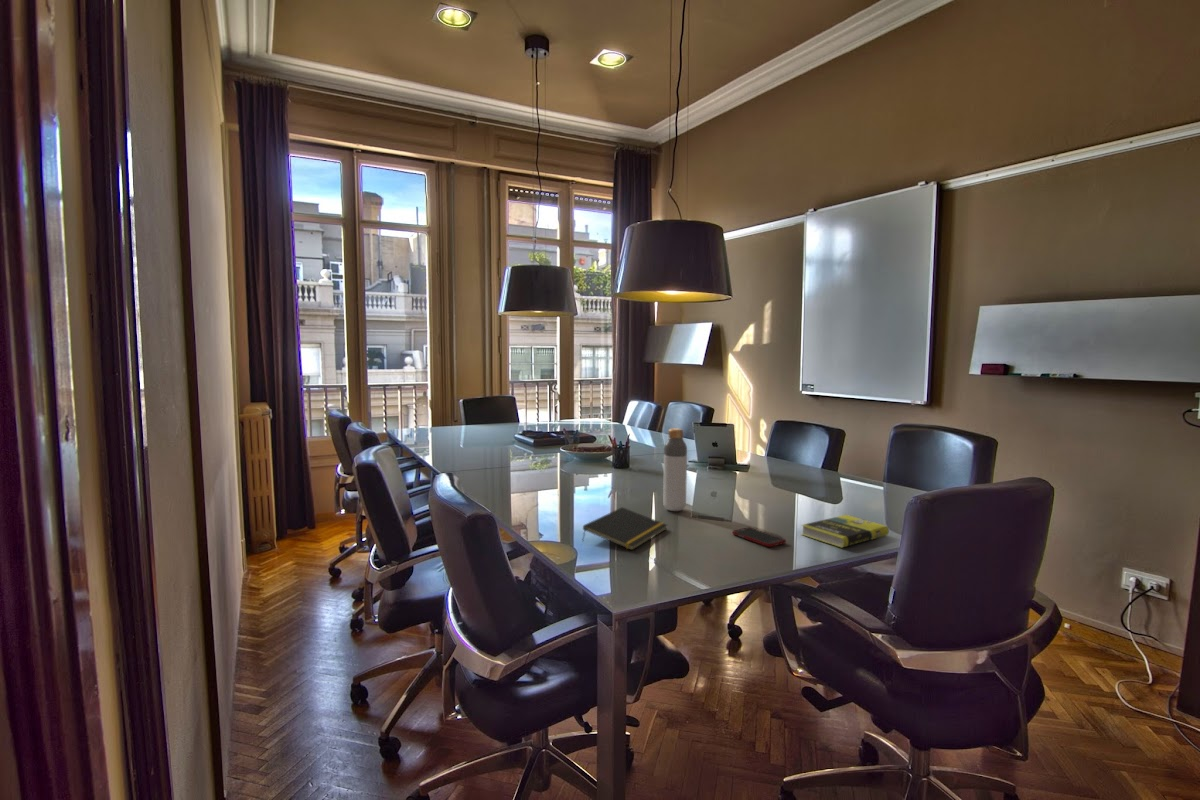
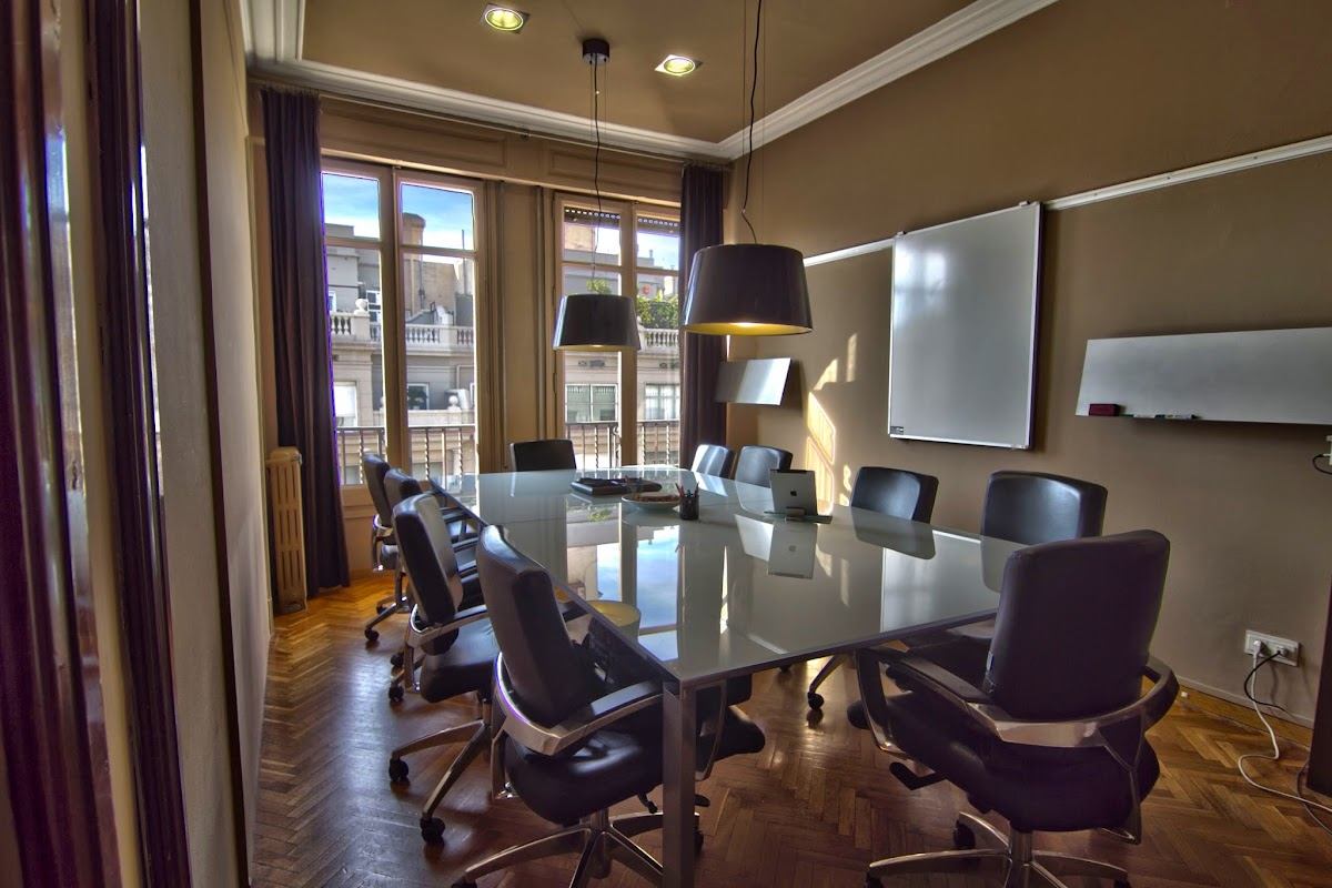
- cell phone [731,526,787,548]
- bottle [662,427,688,512]
- book [800,514,890,549]
- notepad [581,506,668,551]
